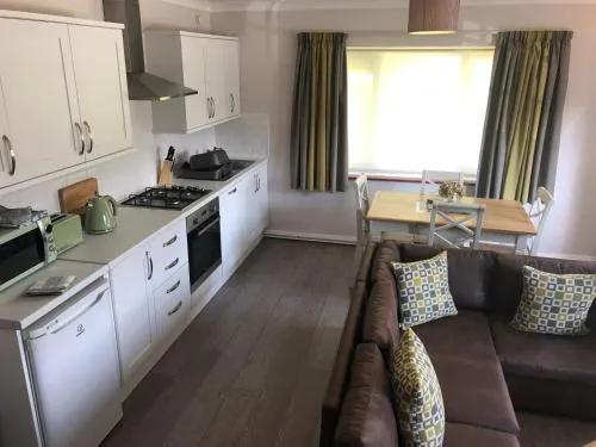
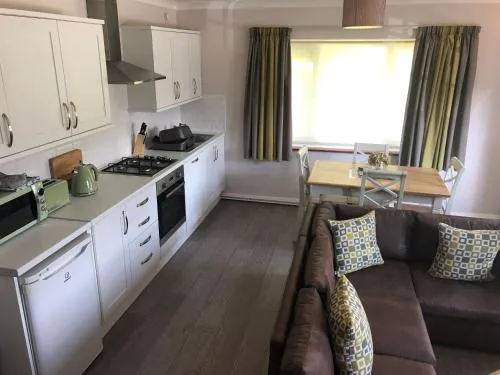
- dish towel [24,274,77,297]
